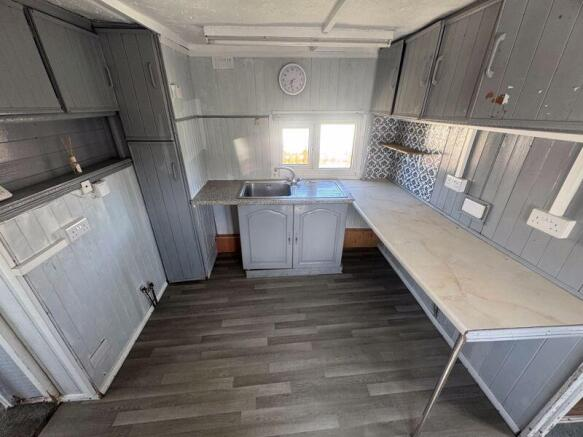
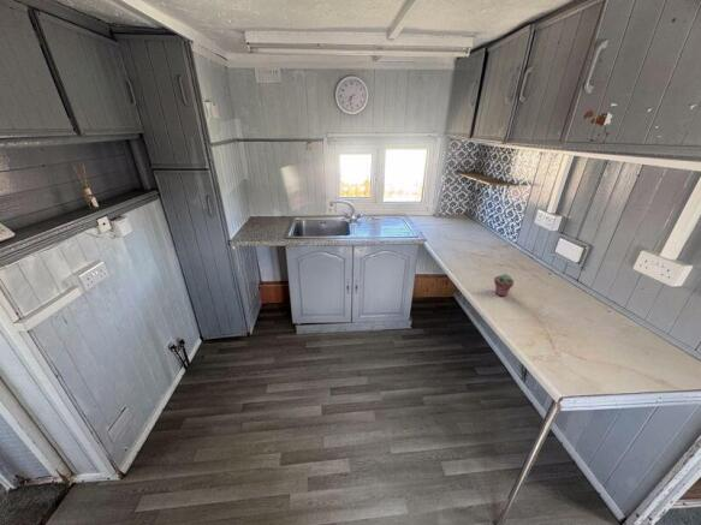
+ potted succulent [493,273,515,297]
